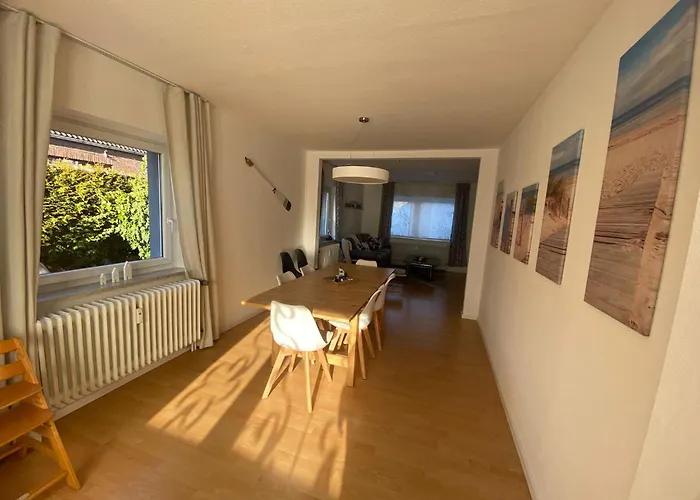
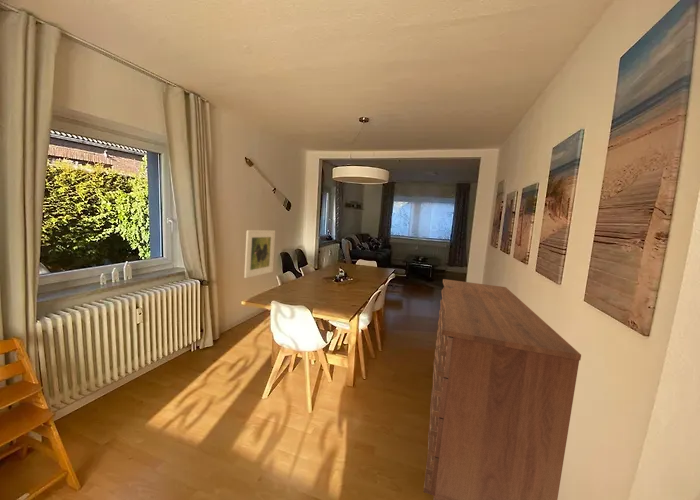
+ sideboard [423,278,582,500]
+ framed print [243,229,276,279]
